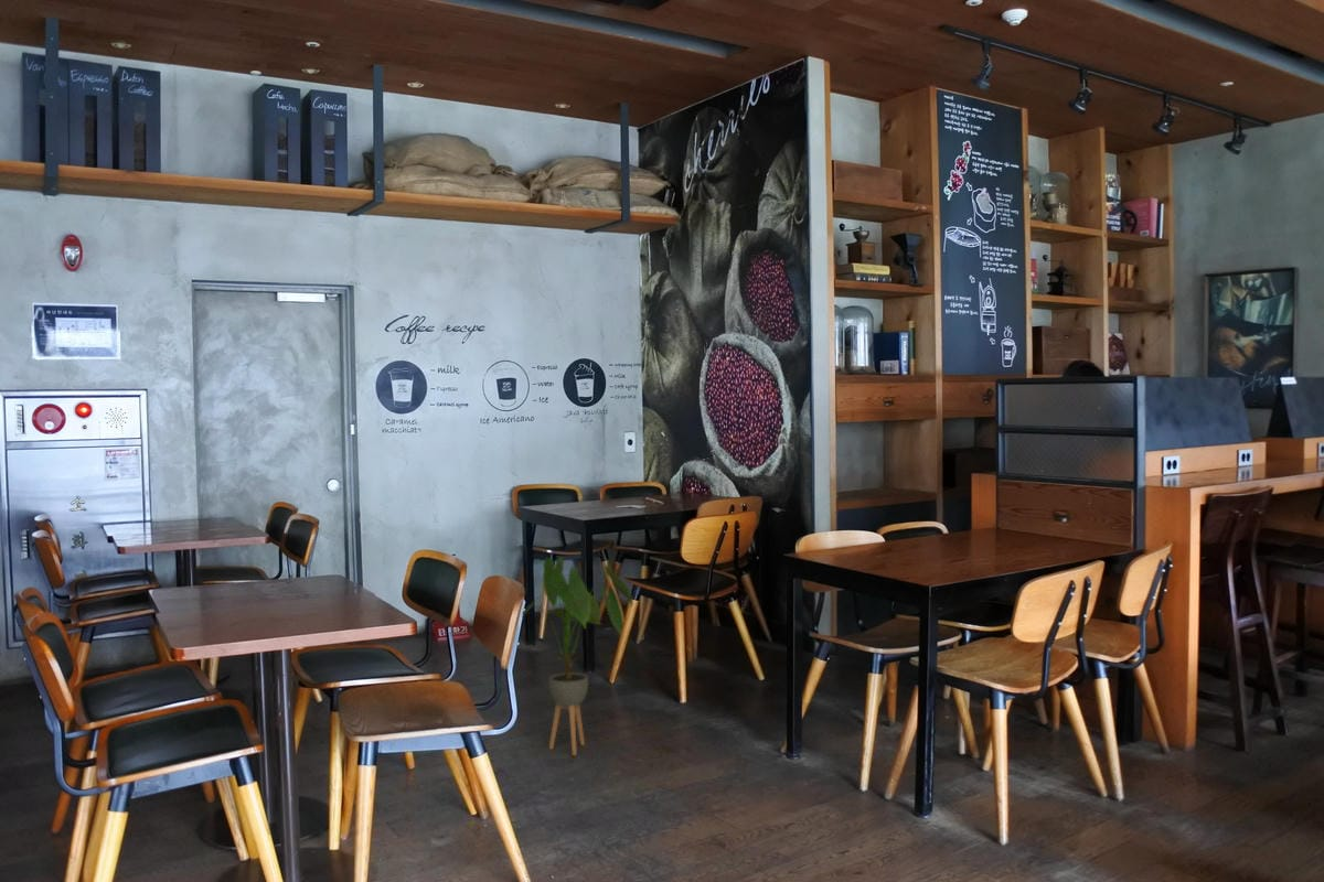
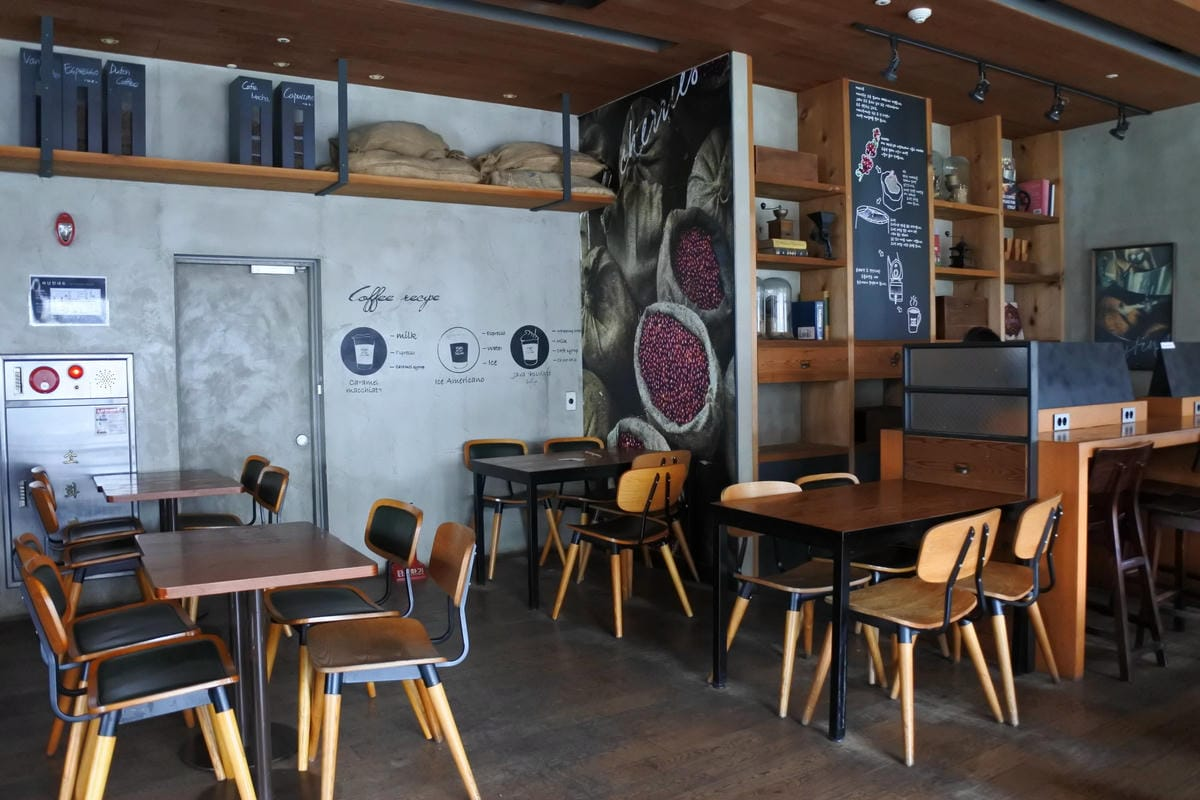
- house plant [521,556,633,756]
